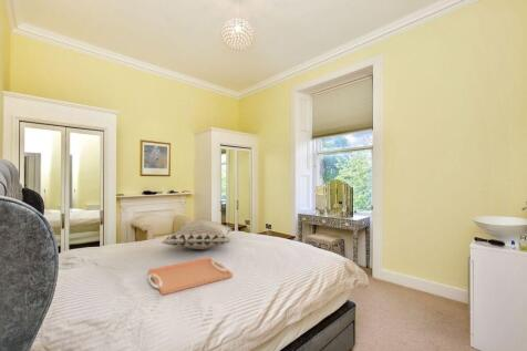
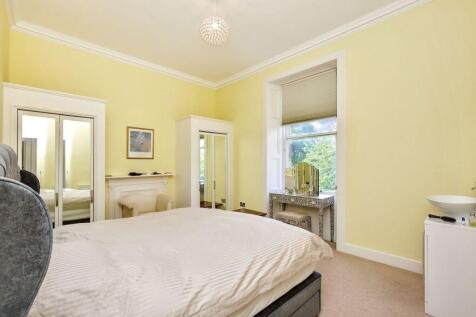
- serving tray [147,257,234,297]
- decorative pillow [161,219,235,250]
